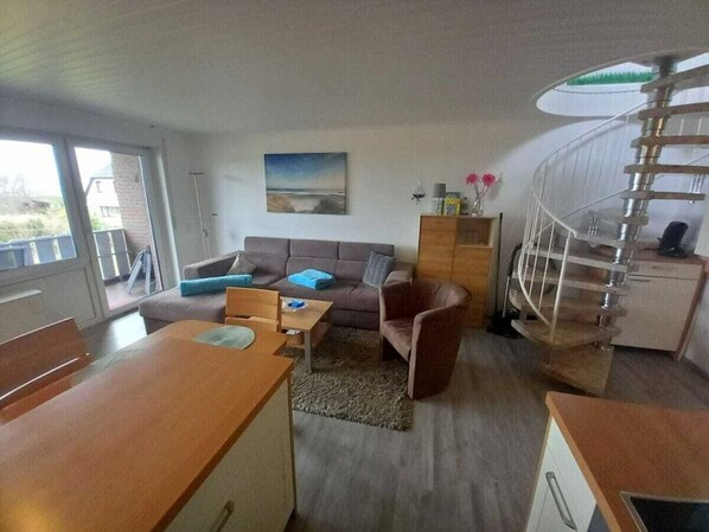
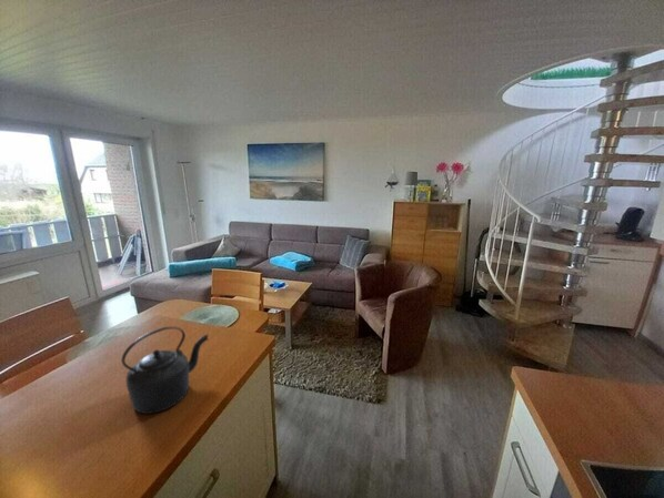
+ kettle [120,325,210,415]
